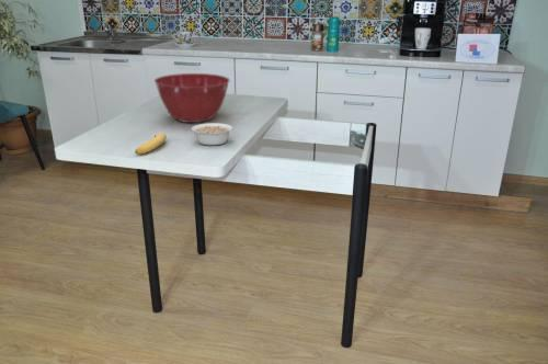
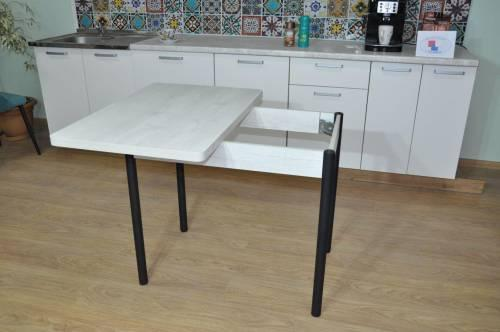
- banana [134,132,167,156]
- mixing bowl [153,72,231,124]
- legume [191,122,235,146]
